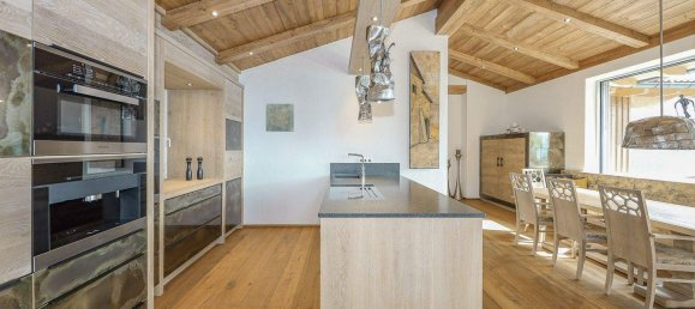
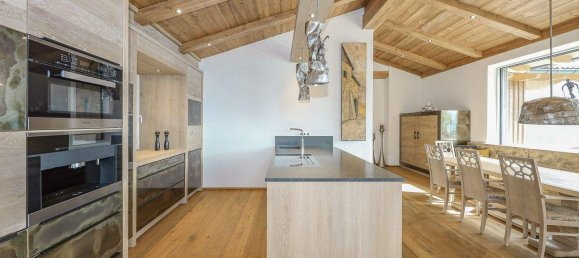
- wall art [265,103,295,133]
